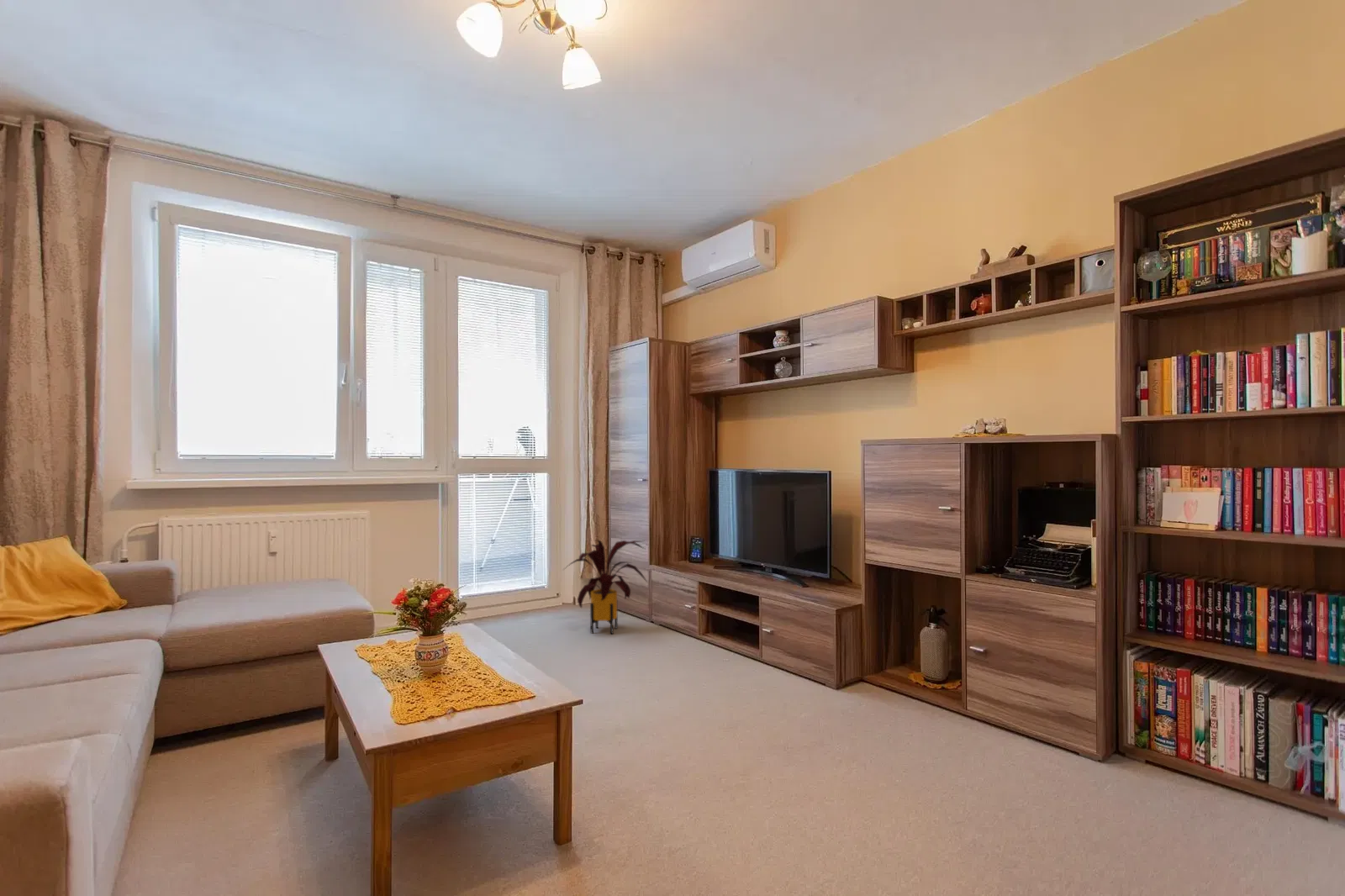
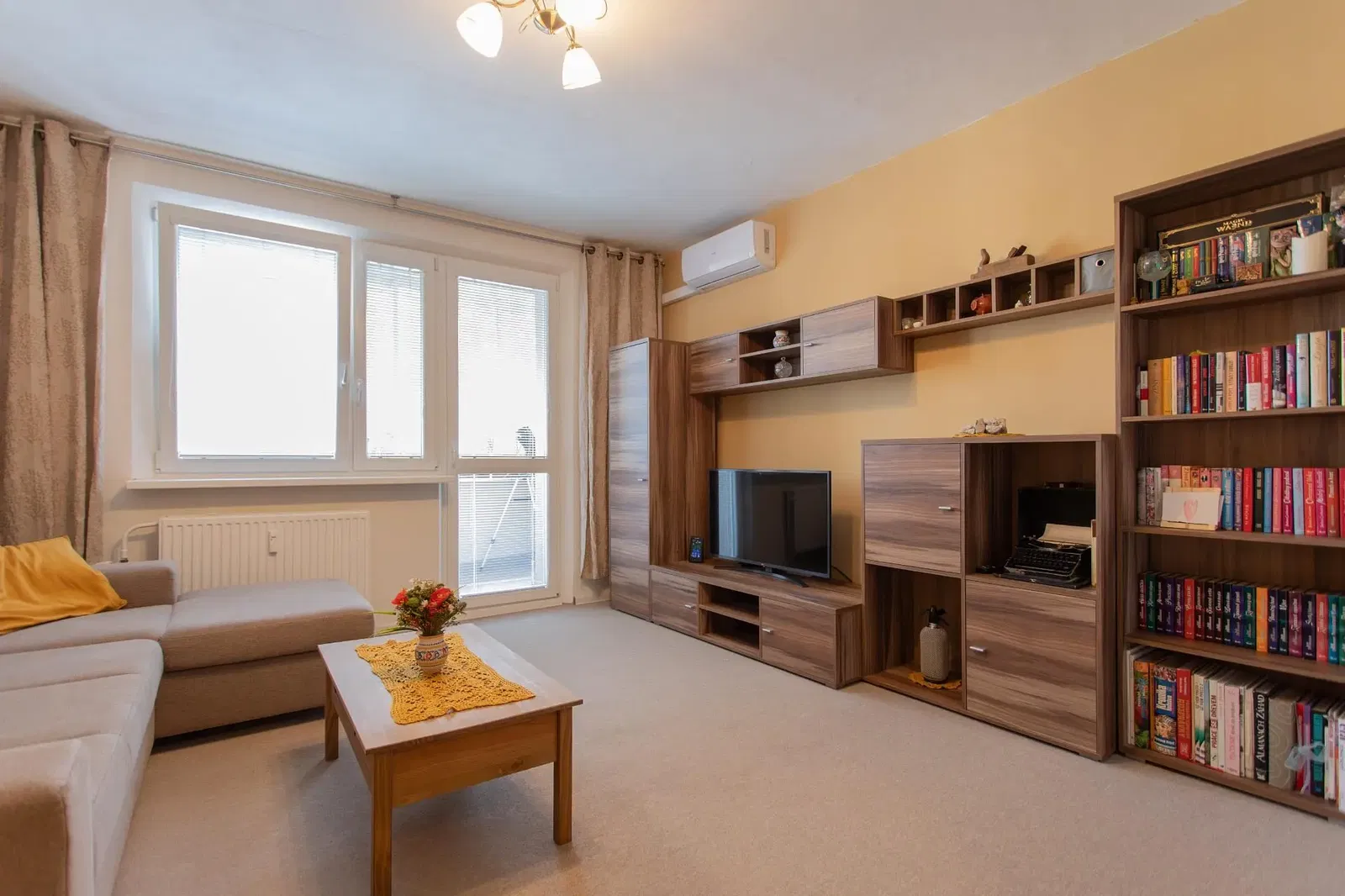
- house plant [562,539,649,635]
